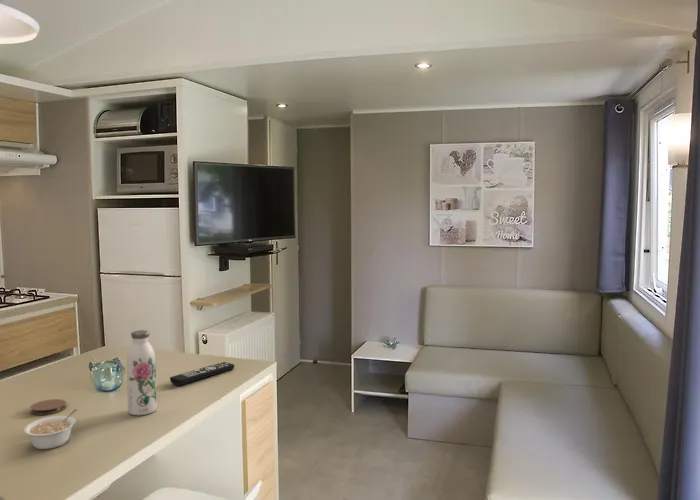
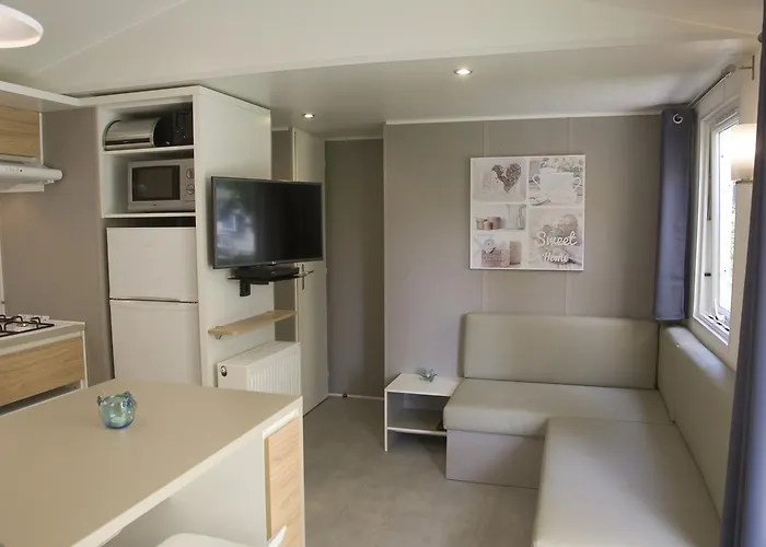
- coaster [29,398,67,416]
- water bottle [126,329,157,416]
- legume [23,408,79,450]
- remote control [169,361,235,386]
